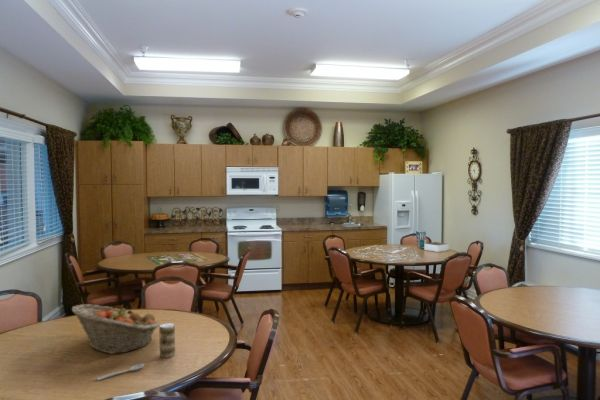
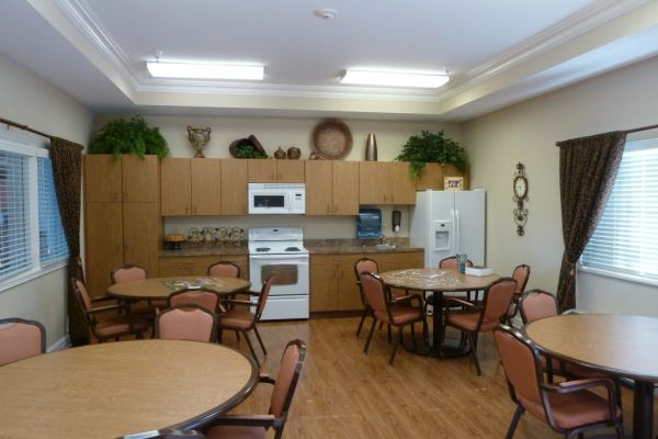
- fruit basket [71,303,161,355]
- beverage can [158,322,176,359]
- spoon [96,363,145,382]
